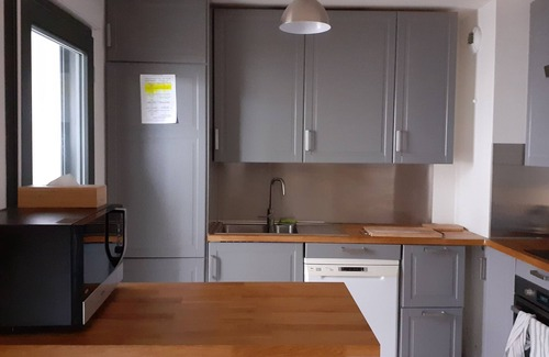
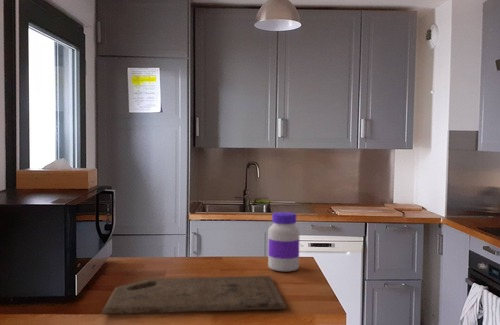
+ cutting board [100,275,288,315]
+ jar [267,211,301,272]
